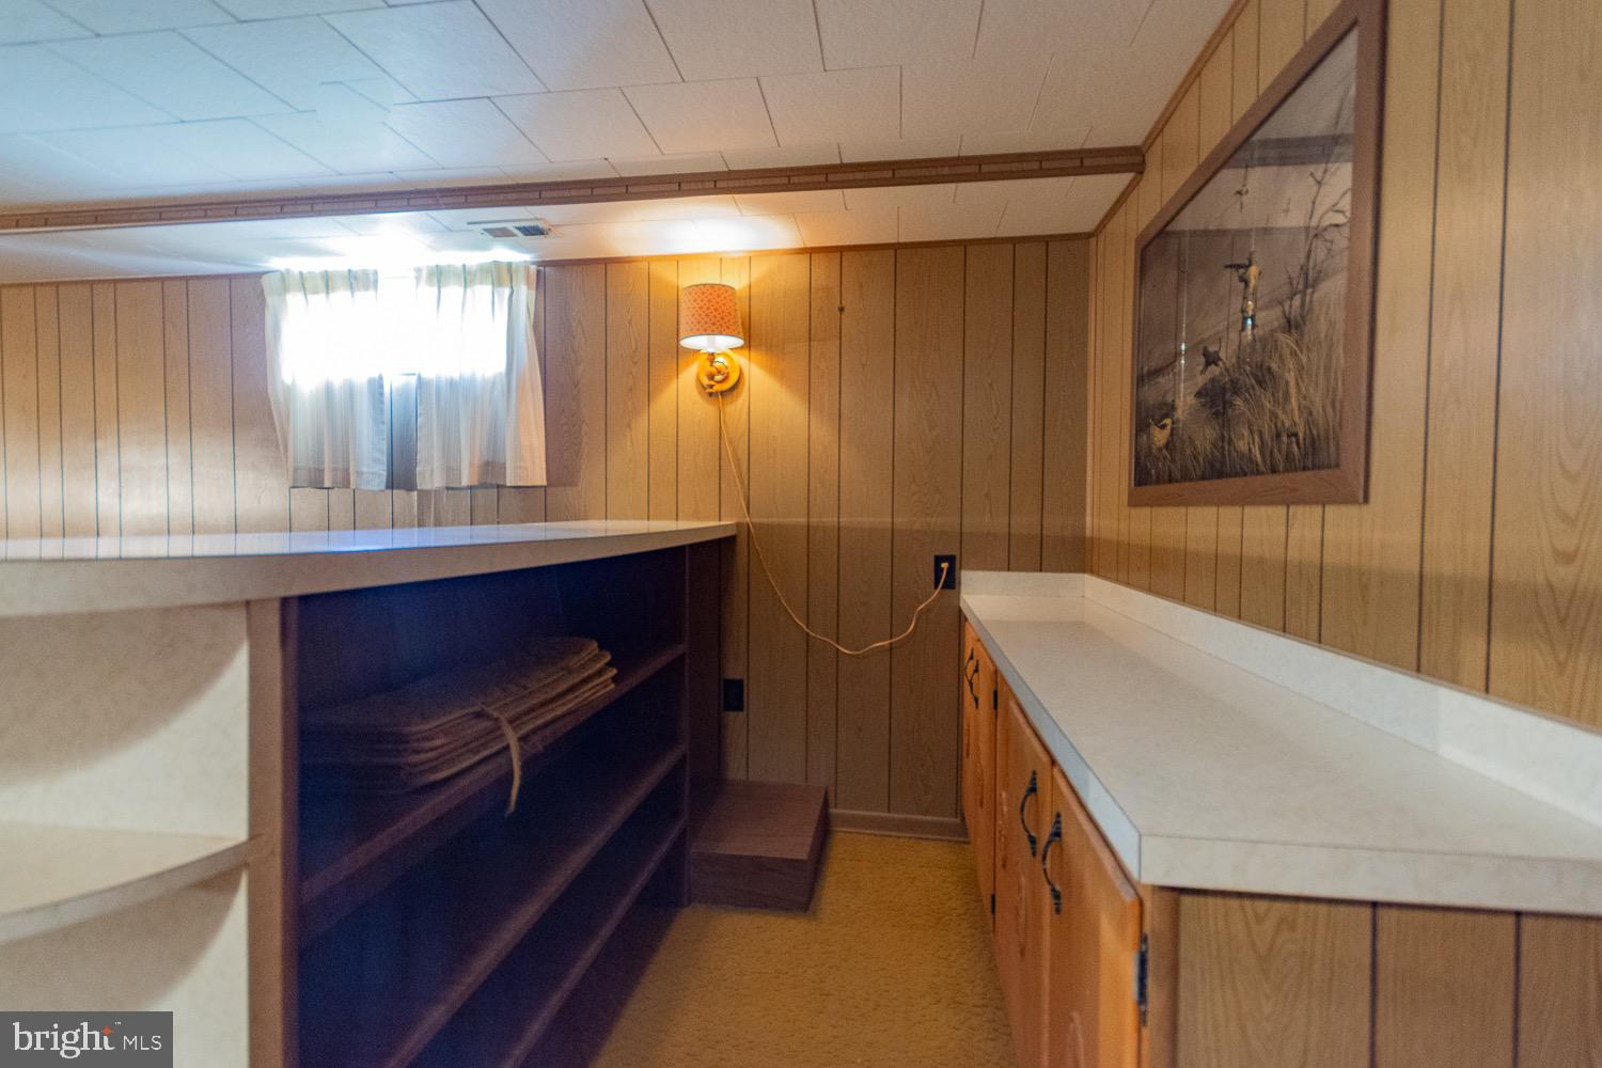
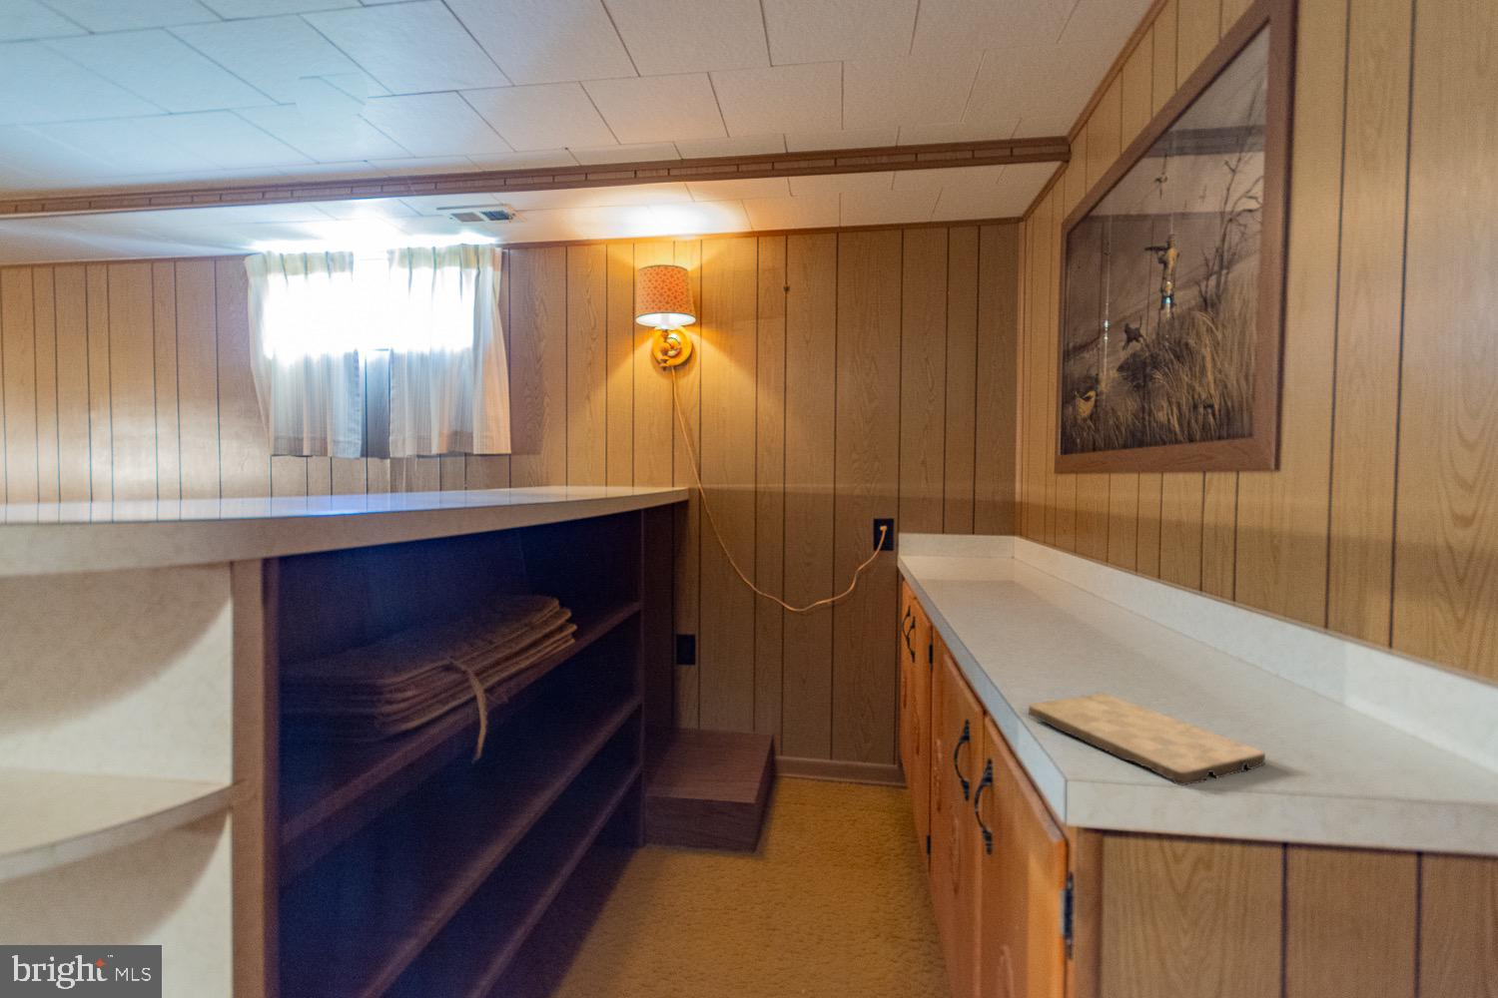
+ cutting board [1028,693,1266,786]
